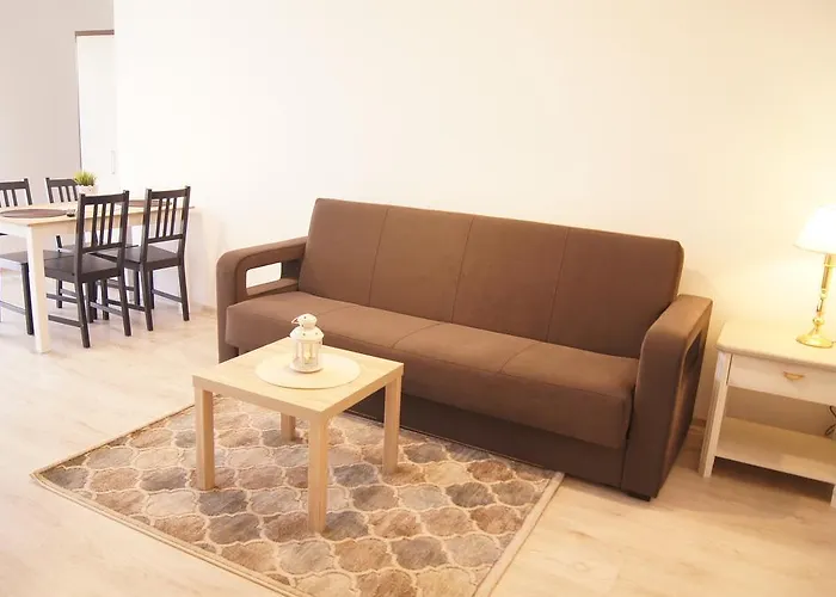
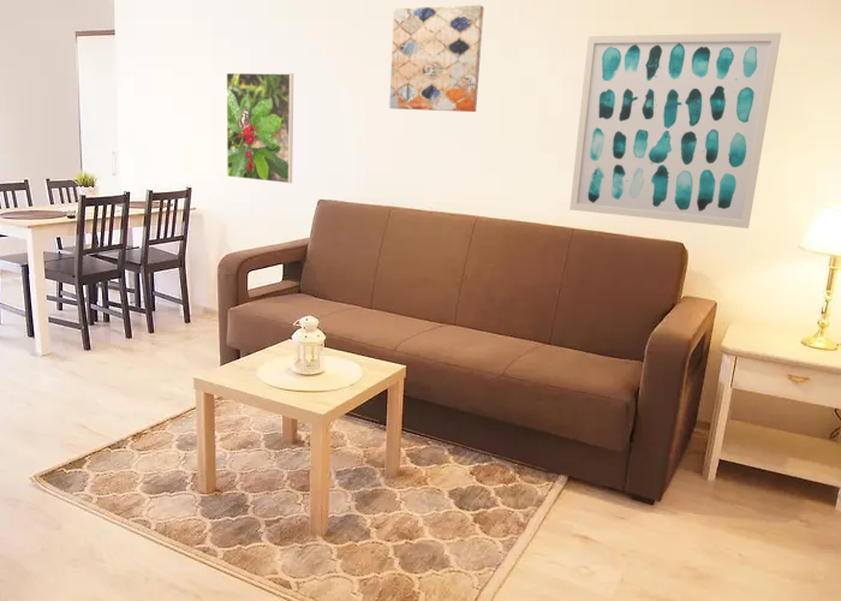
+ wall art [388,4,484,113]
+ wall art [568,31,782,230]
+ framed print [225,72,294,184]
